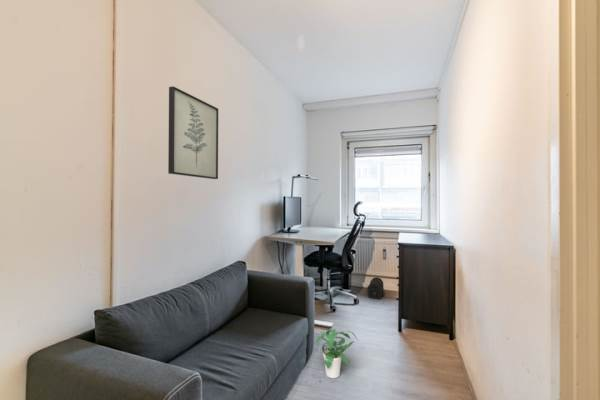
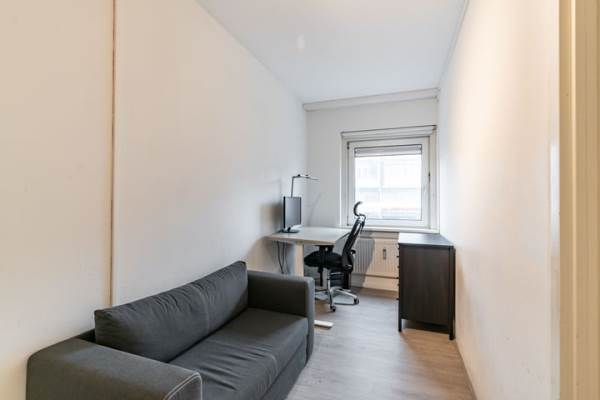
- treasure chest [366,276,385,300]
- potted plant [313,327,359,379]
- wall art [167,85,219,180]
